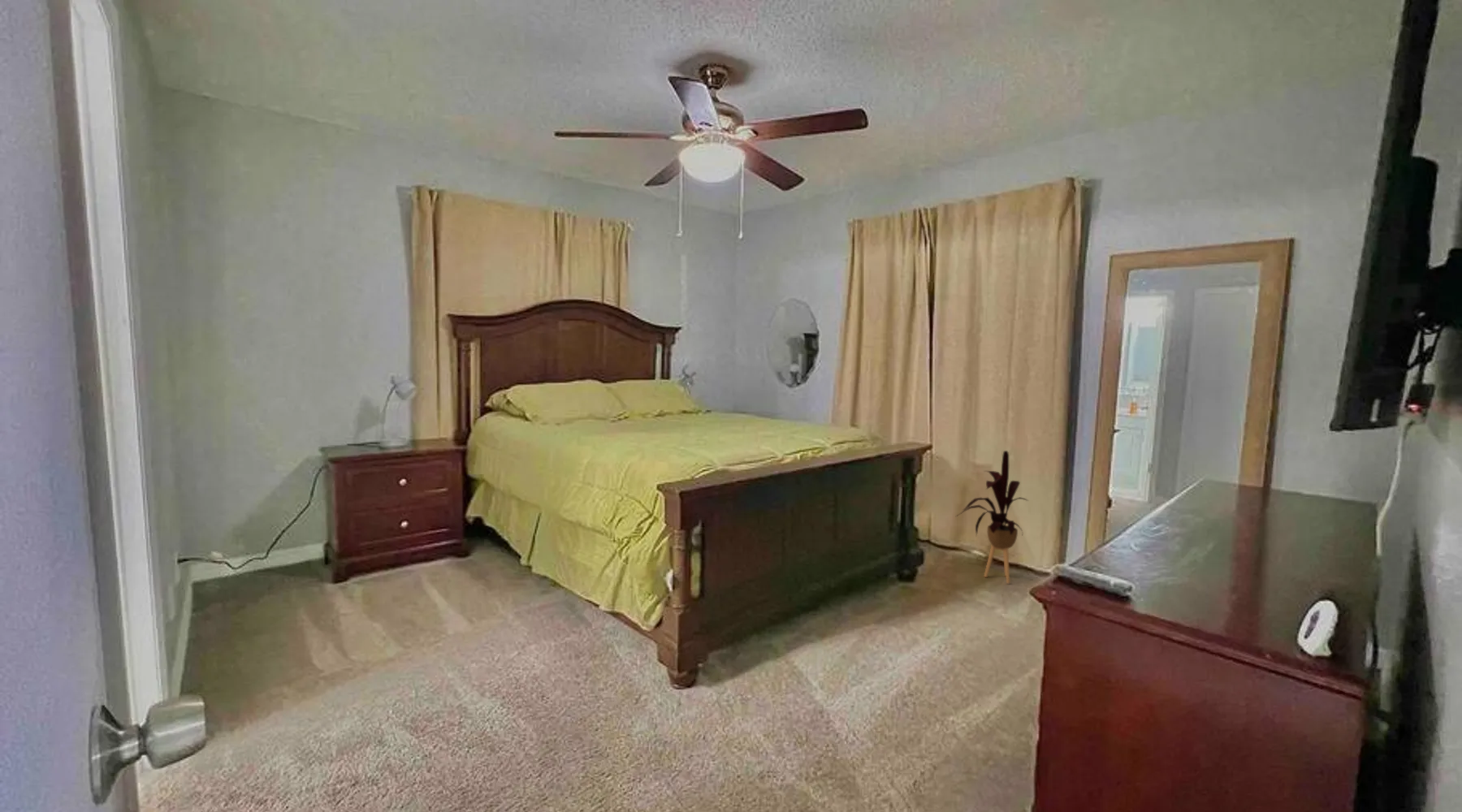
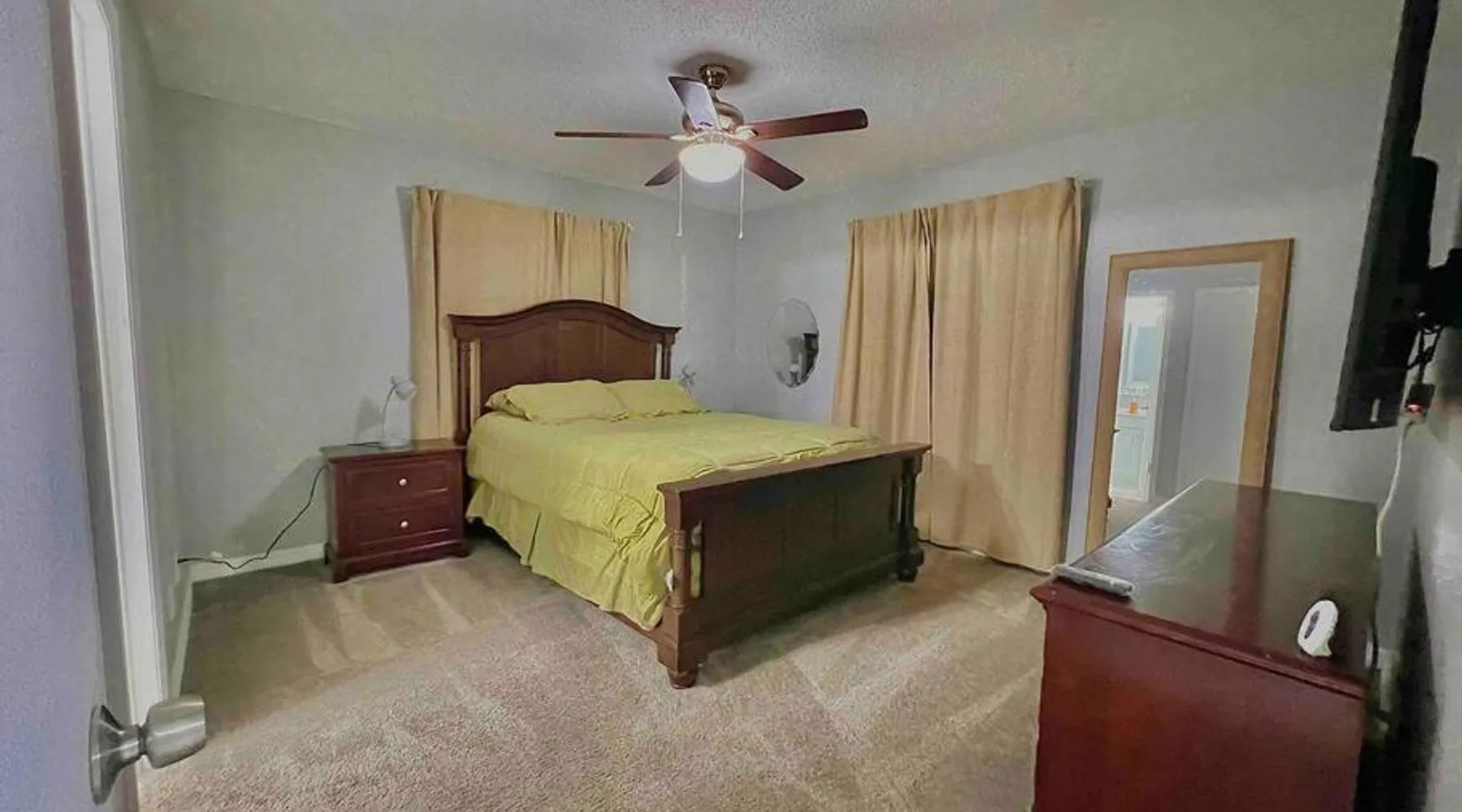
- house plant [955,450,1029,584]
